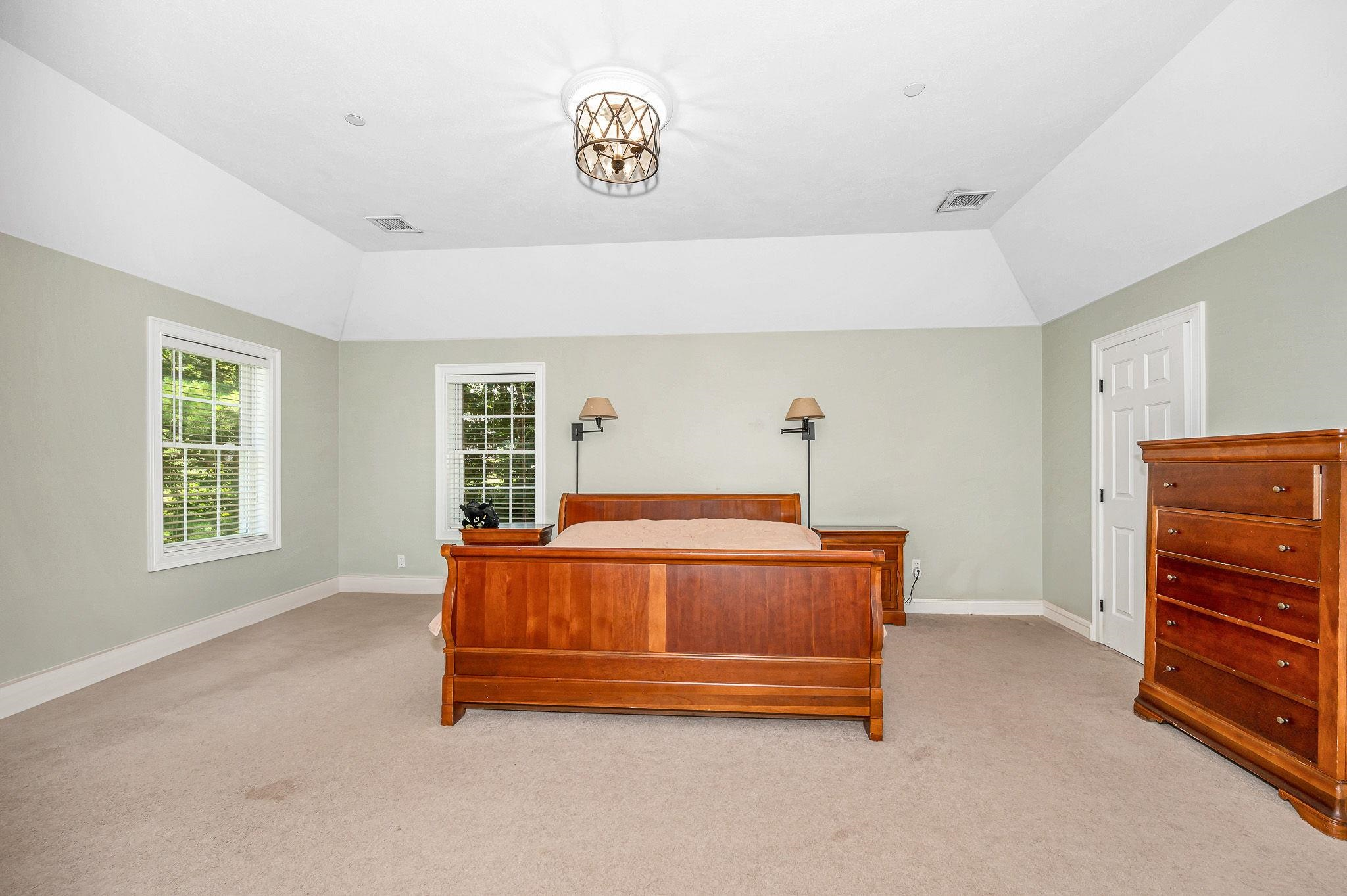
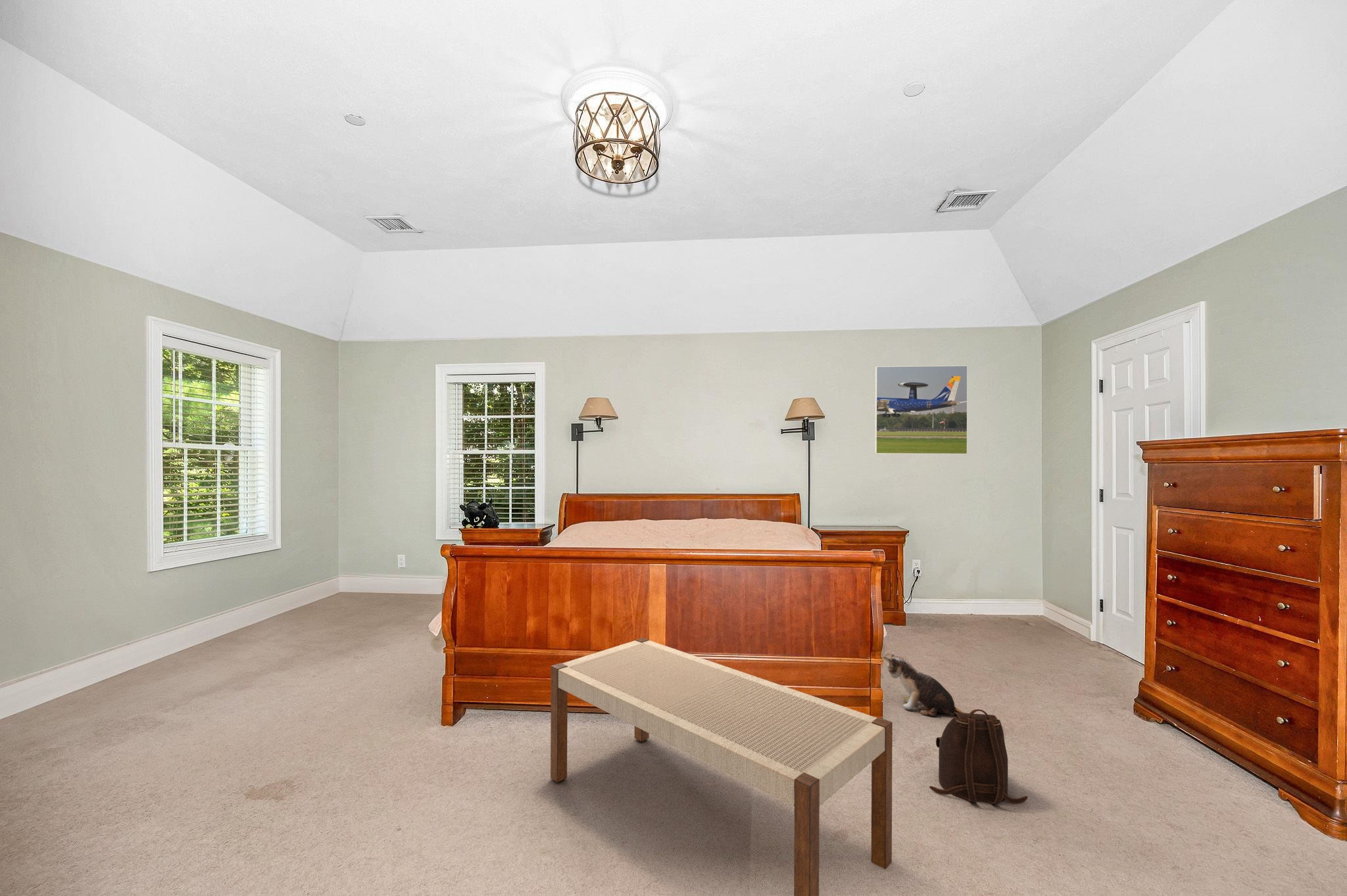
+ backpack [929,709,1029,805]
+ plush toy [882,653,964,717]
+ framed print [875,365,968,455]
+ bench [550,637,893,896]
